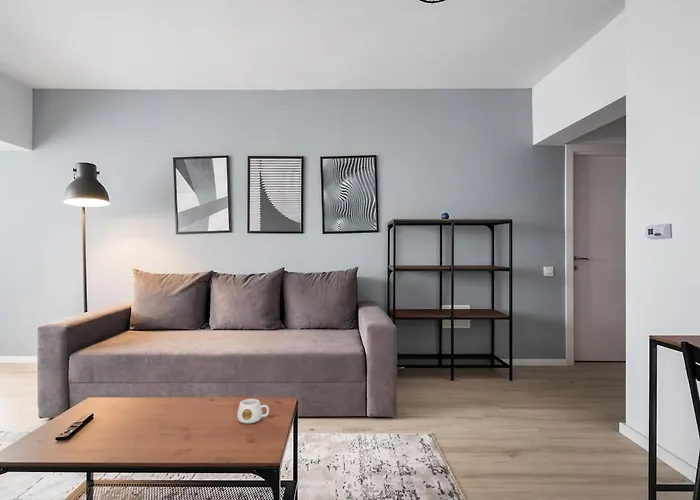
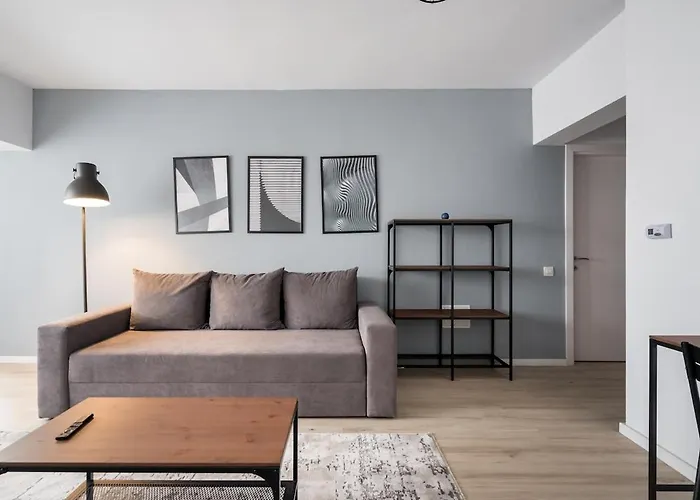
- mug [236,398,270,424]
